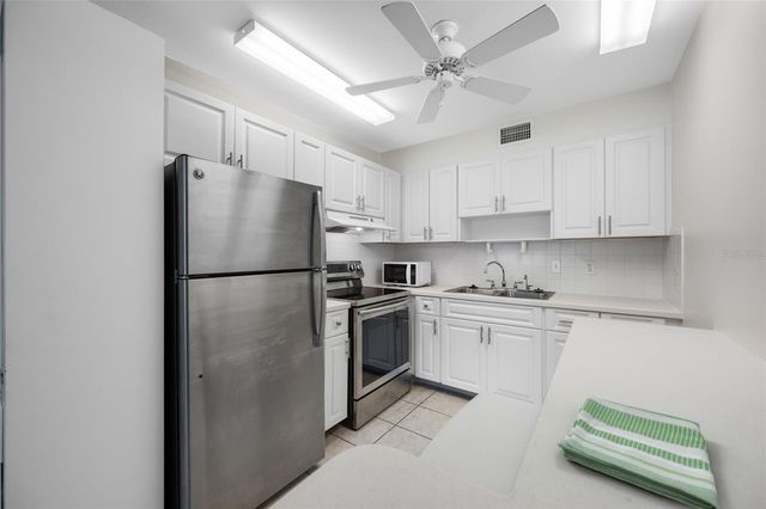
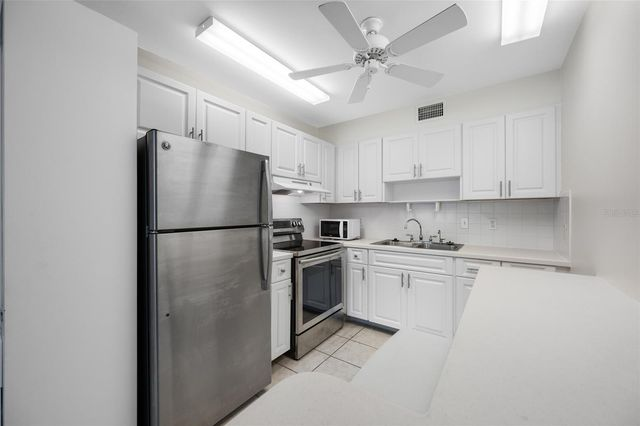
- dish towel [557,394,722,509]
